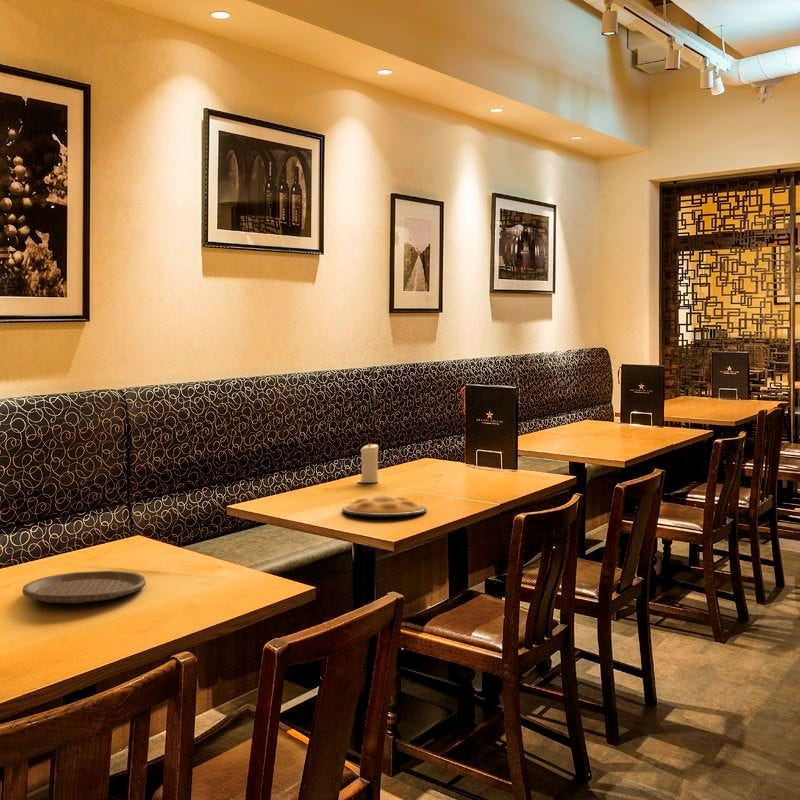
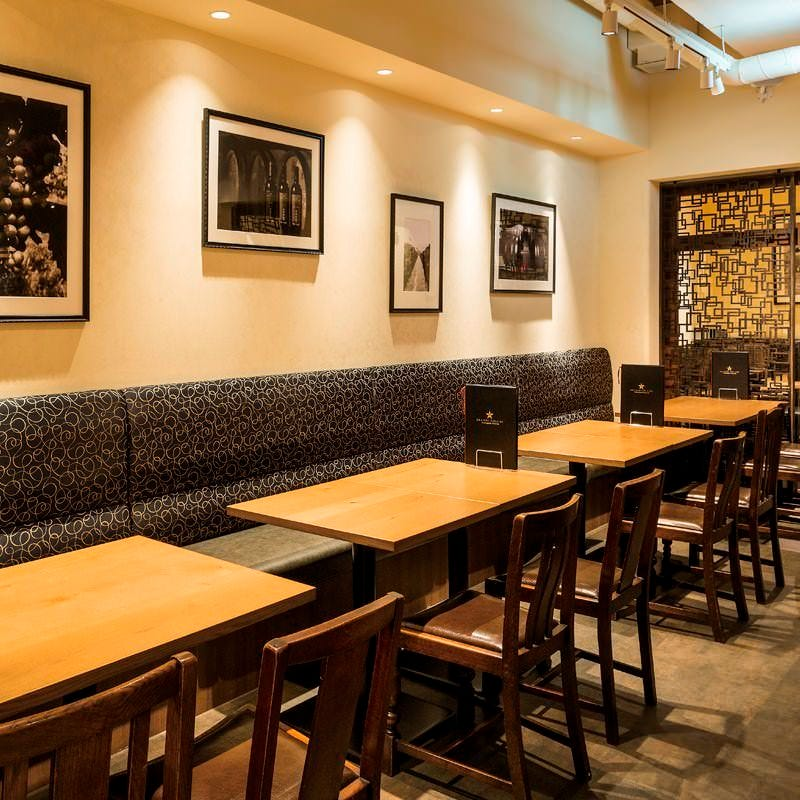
- candle [356,442,379,484]
- plate [341,494,428,518]
- plate [21,570,147,604]
